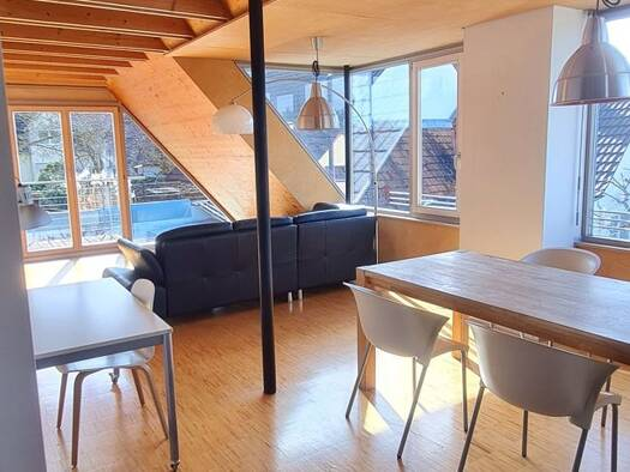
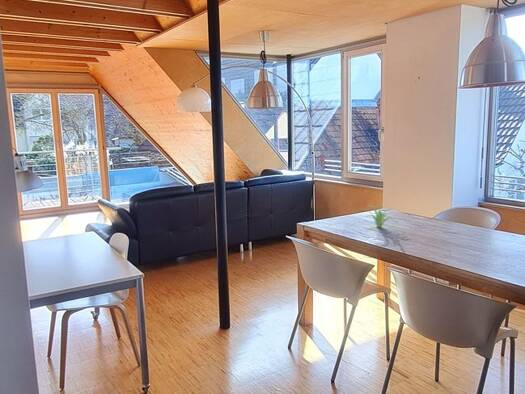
+ plant [356,204,399,228]
